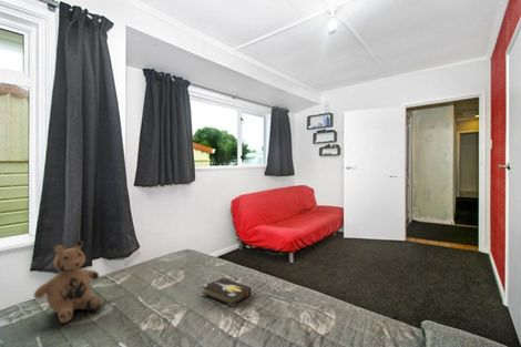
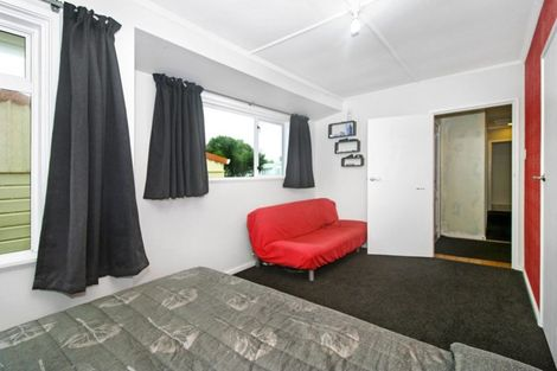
- teddy bear [32,239,103,324]
- hardback book [201,276,252,307]
